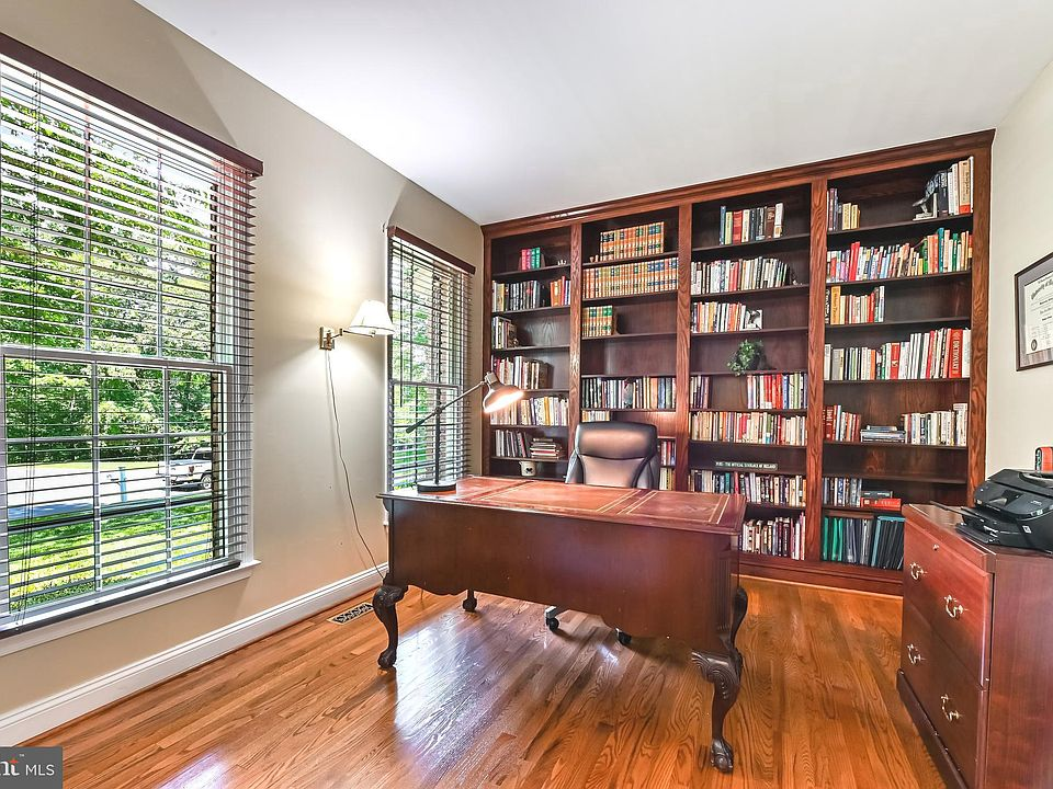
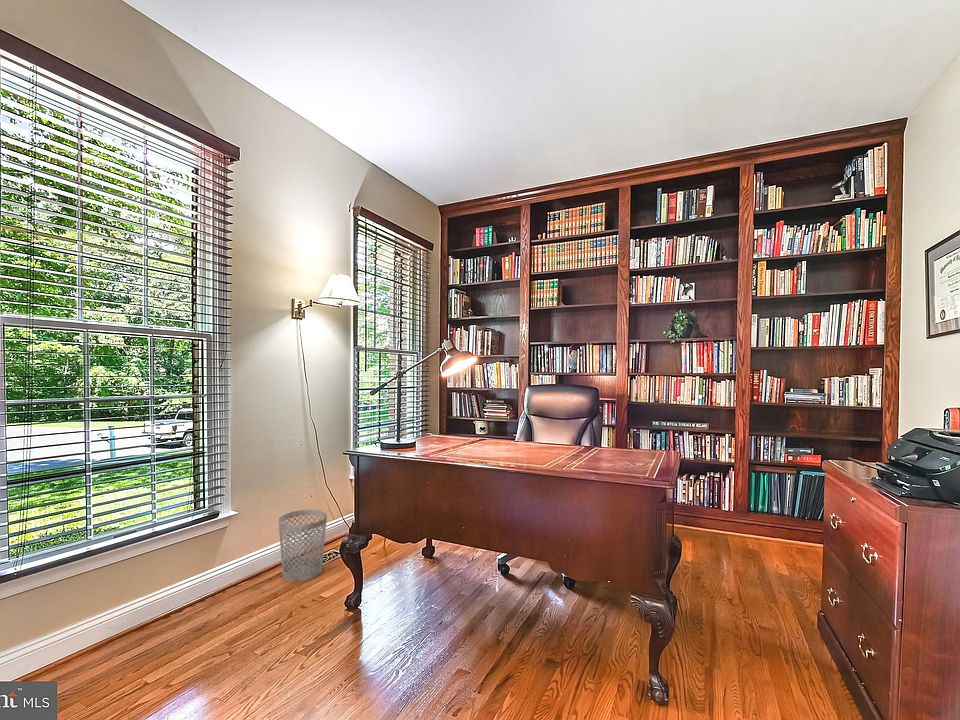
+ wastebasket [277,508,328,582]
